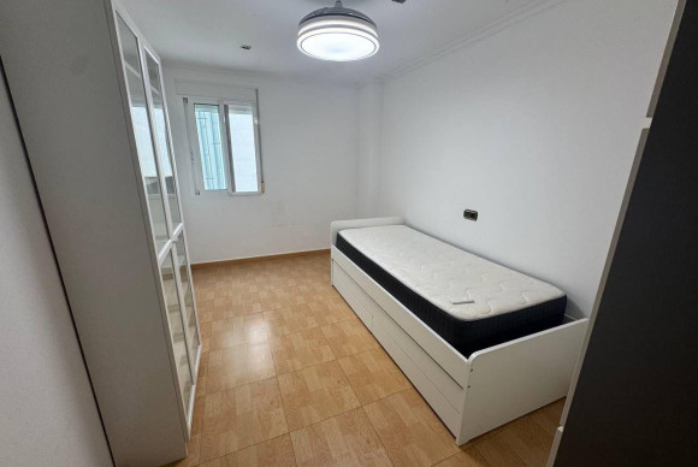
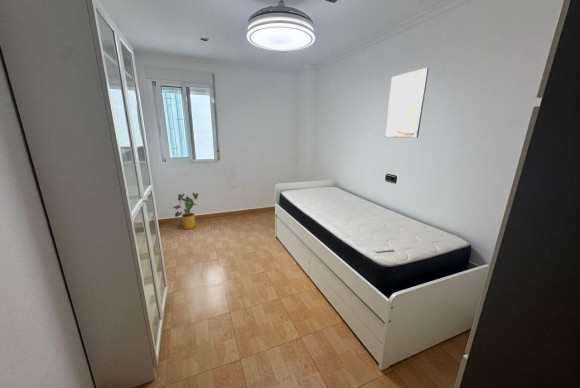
+ house plant [171,191,199,230]
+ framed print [384,67,430,139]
